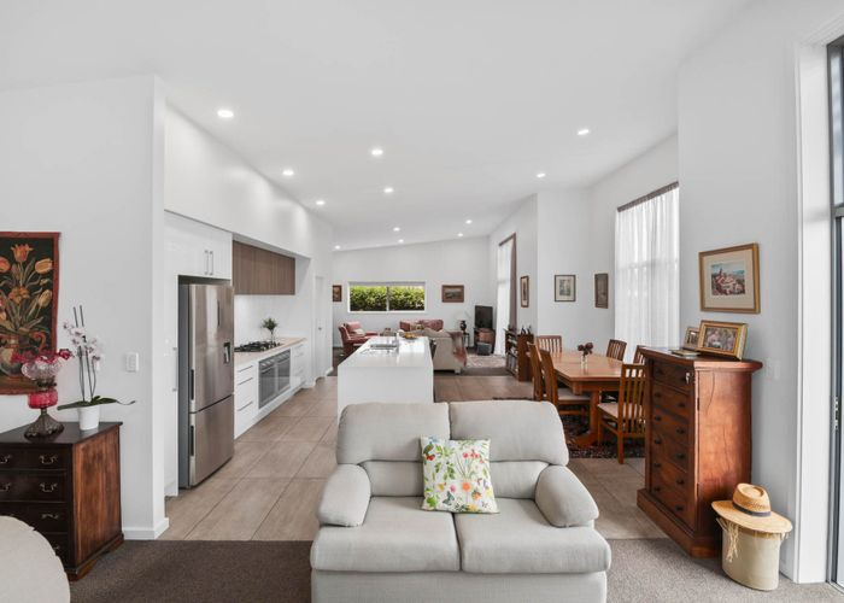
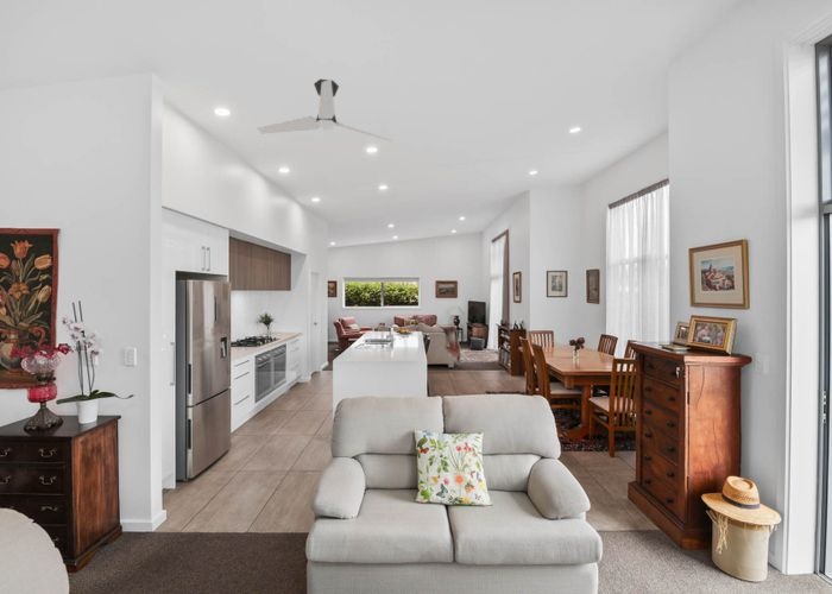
+ ceiling fan [256,78,393,143]
